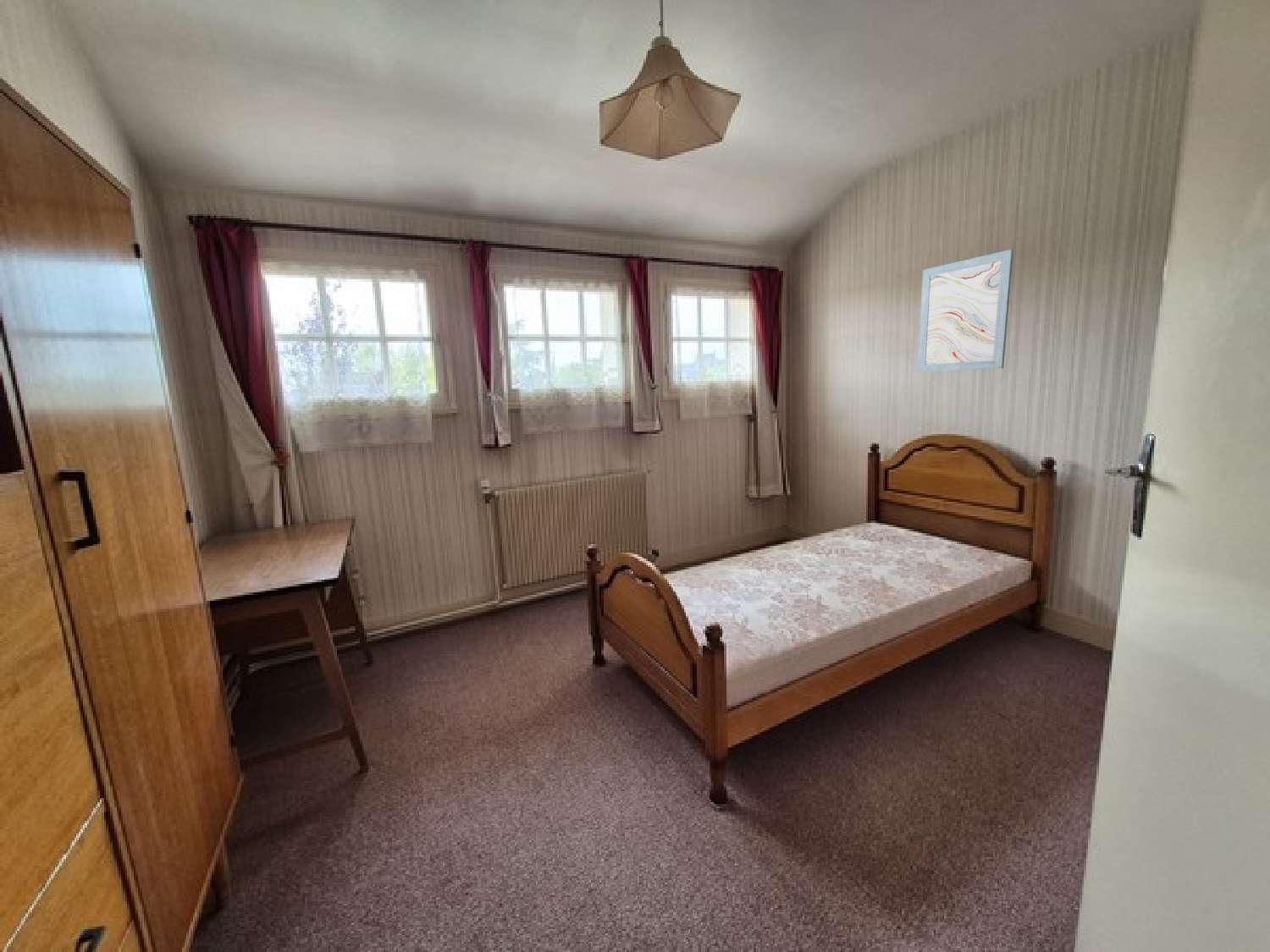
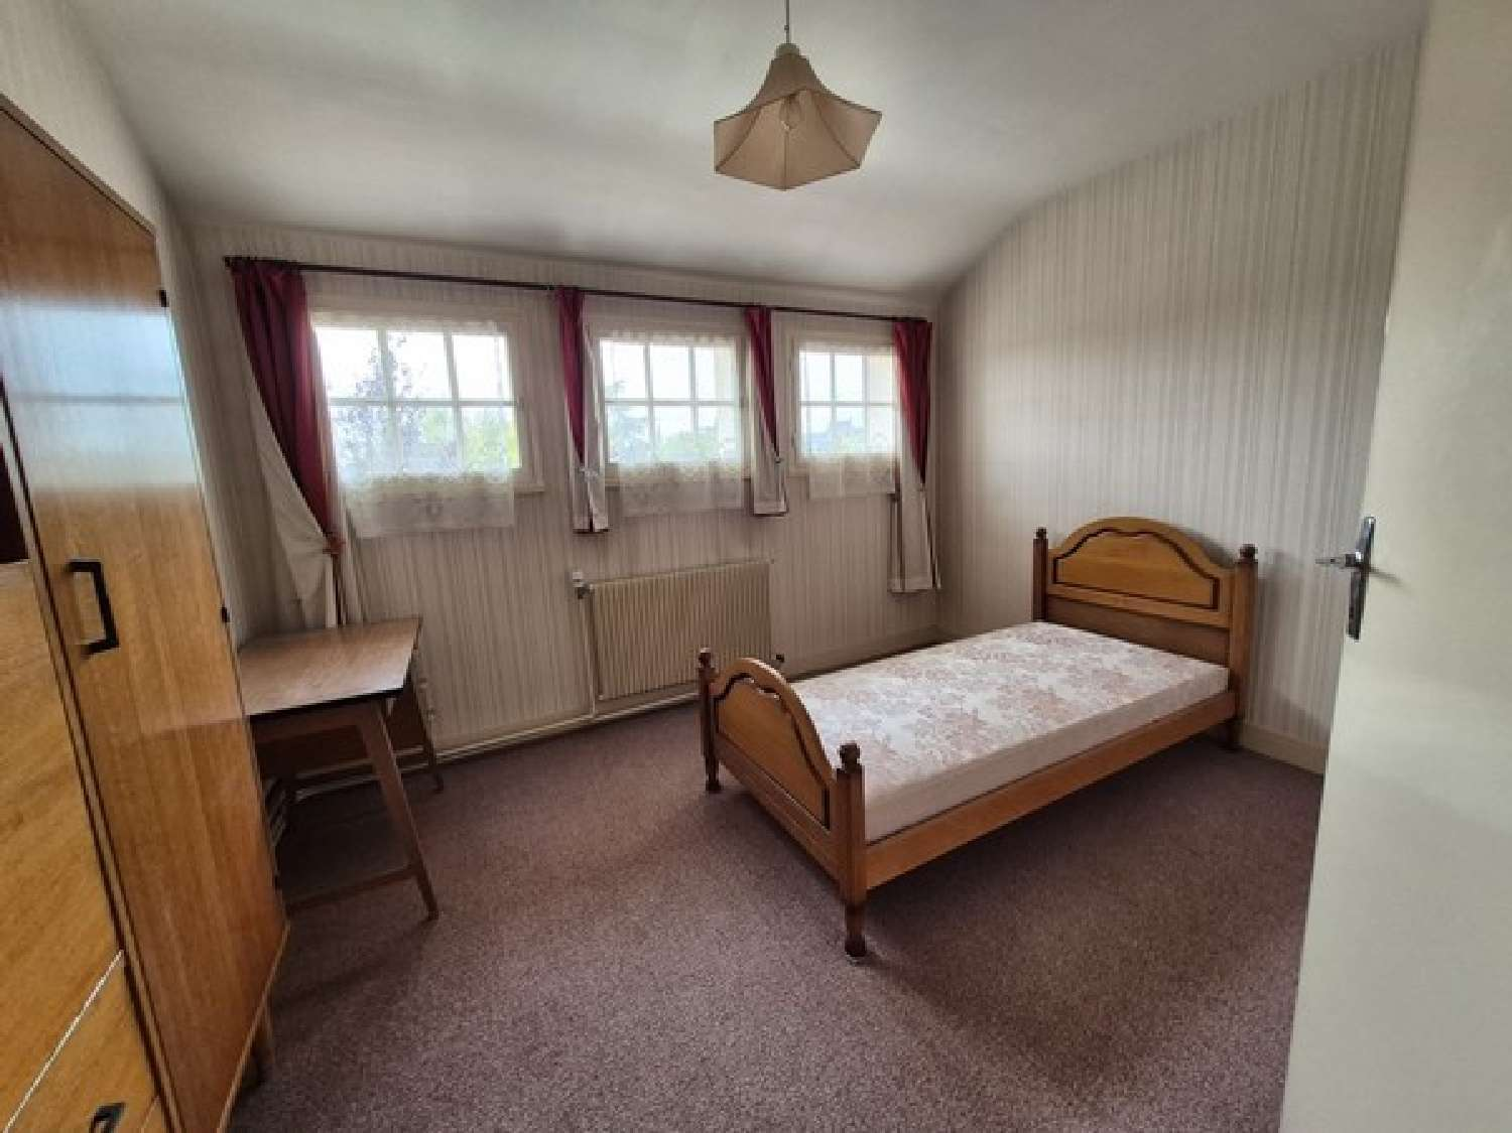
- wall art [917,249,1014,373]
